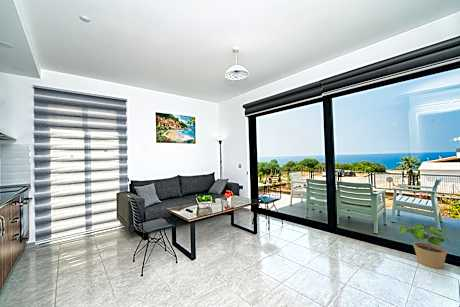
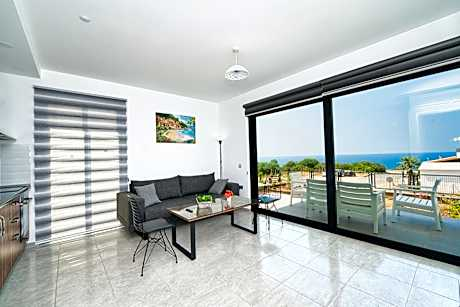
- potted plant [398,224,451,269]
